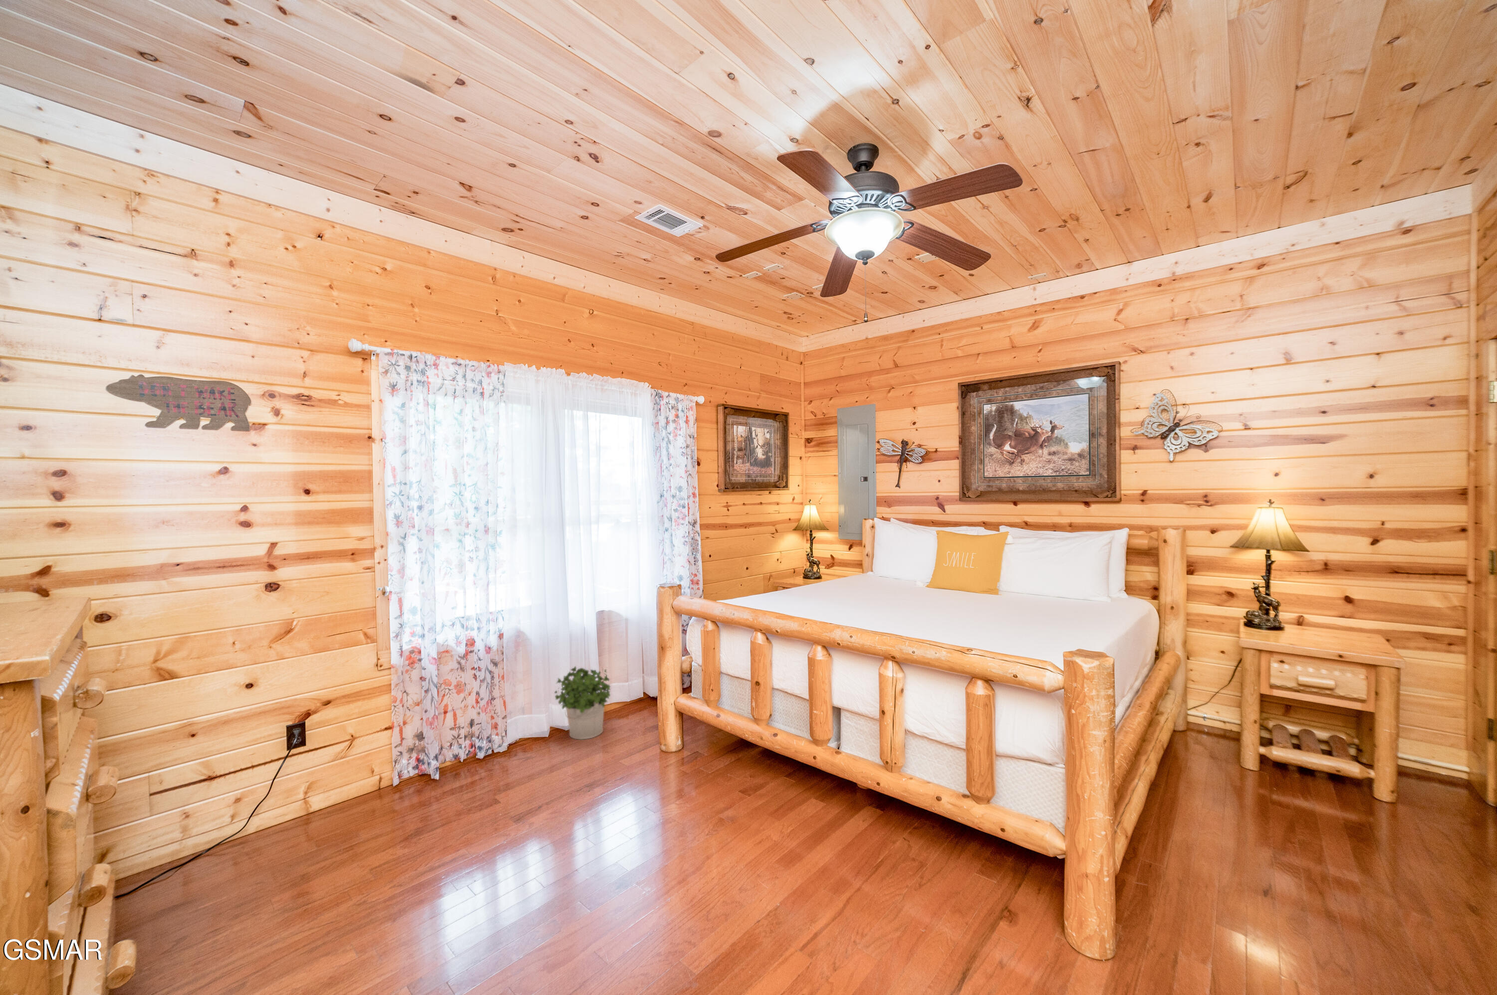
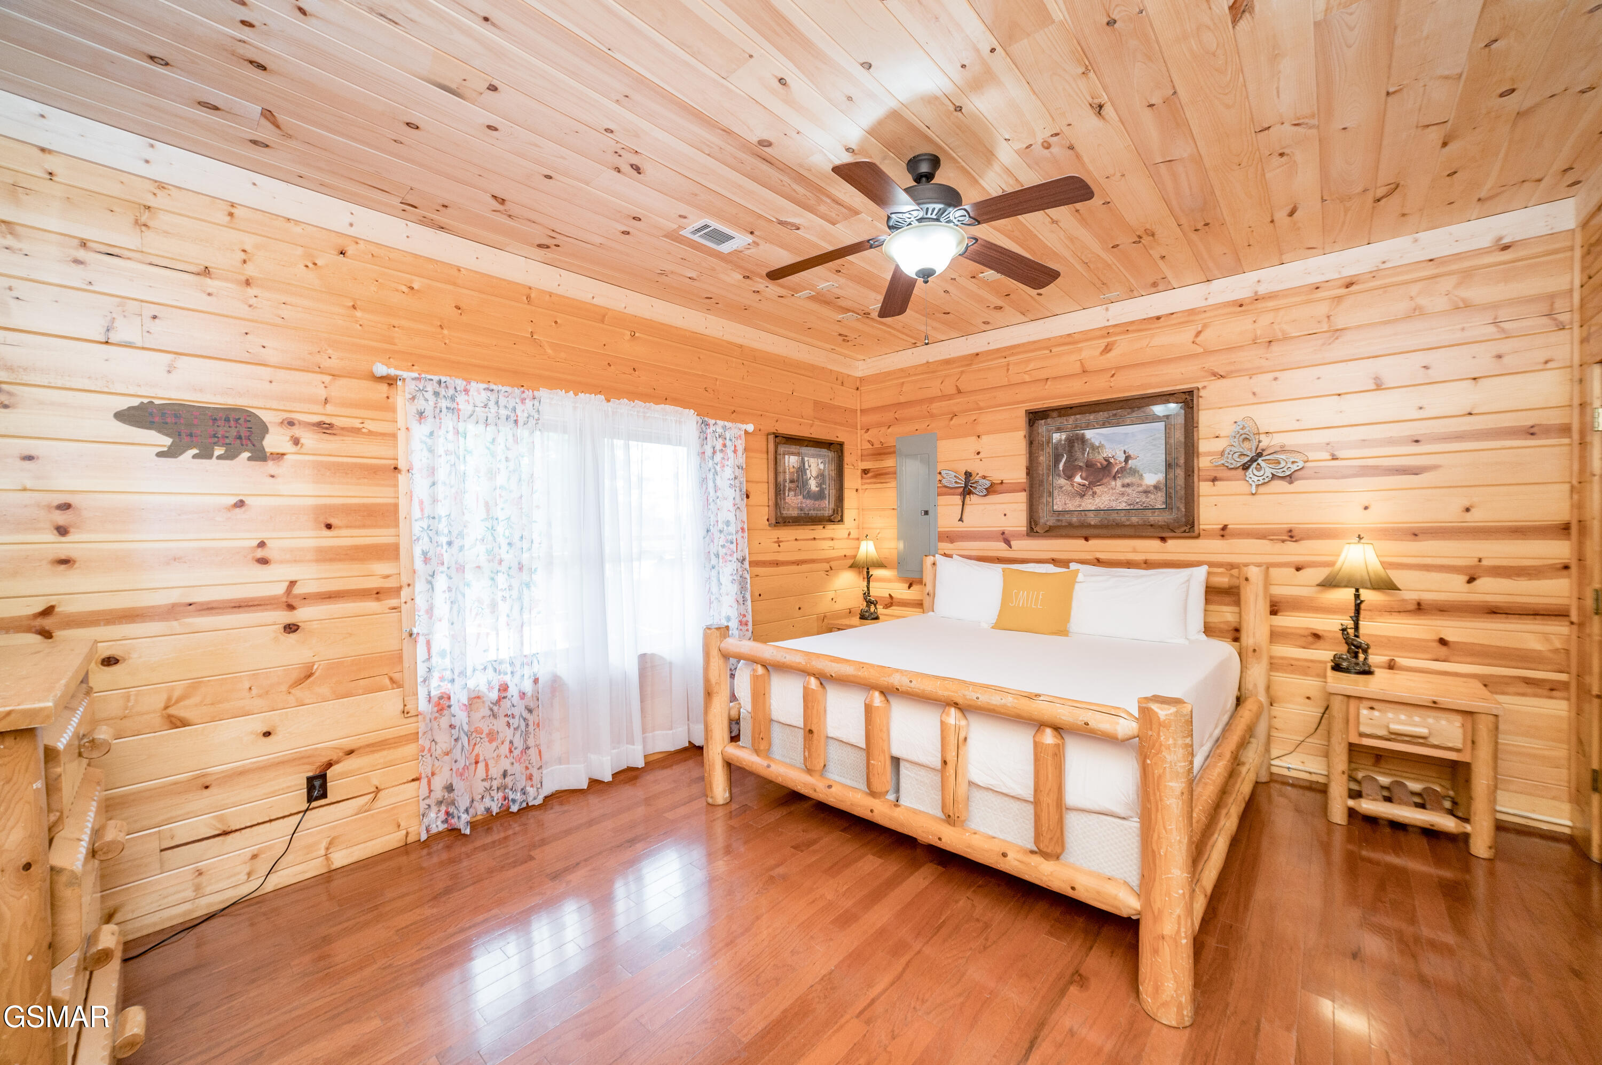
- potted plant [553,666,611,741]
